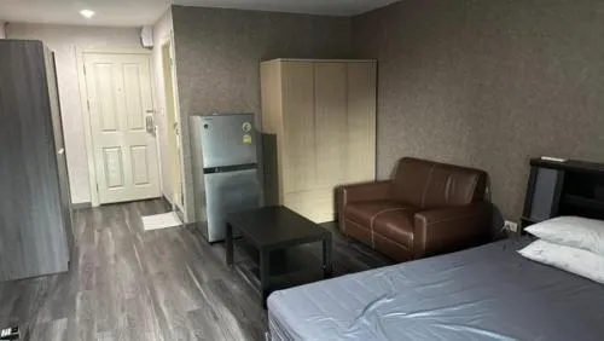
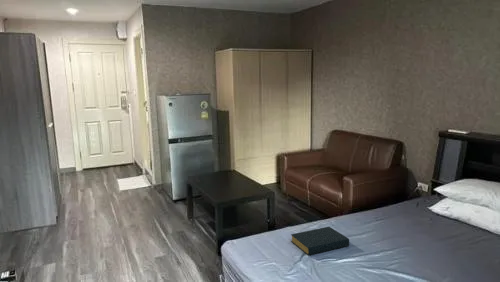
+ hardback book [290,226,350,256]
